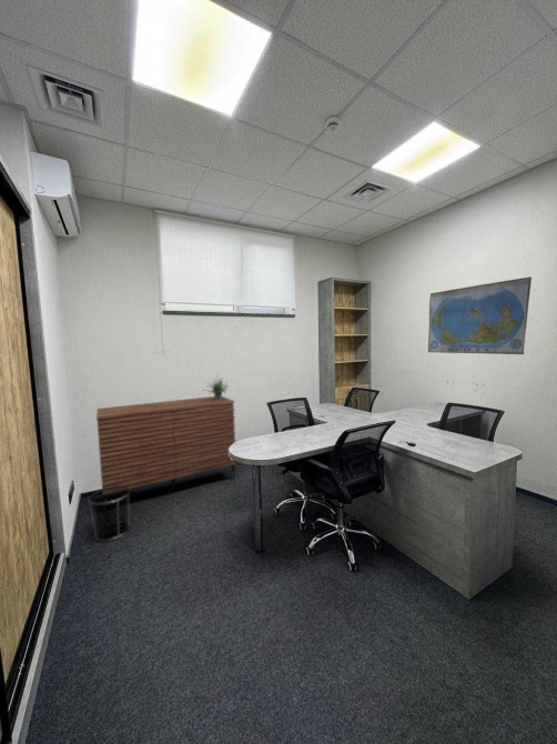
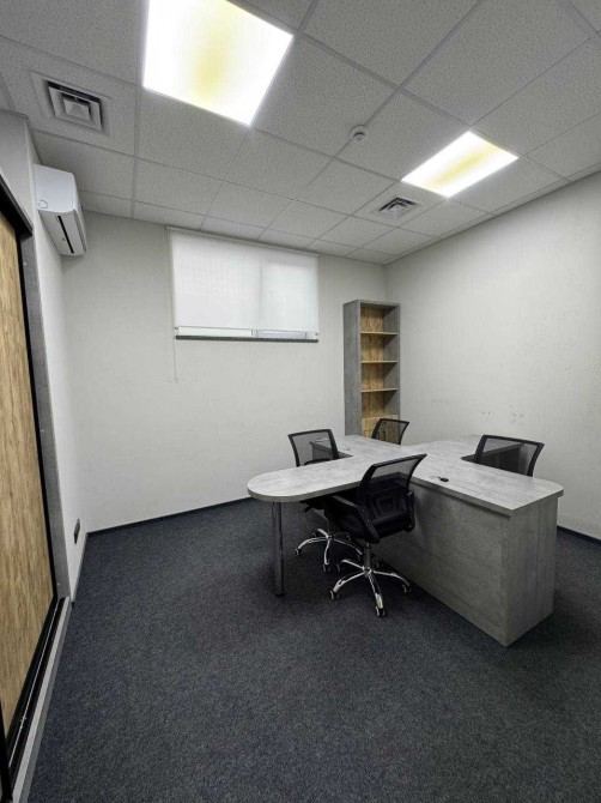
- sideboard [95,395,237,513]
- potted plant [203,375,231,401]
- world map [427,275,533,355]
- waste bin [87,485,132,543]
